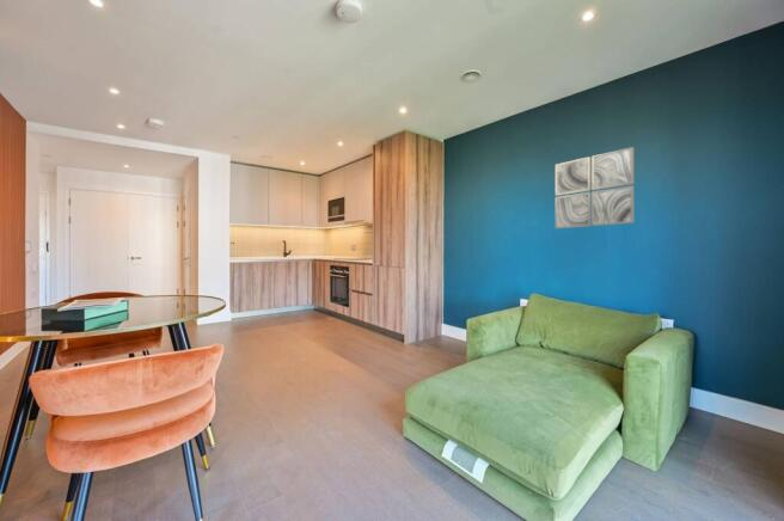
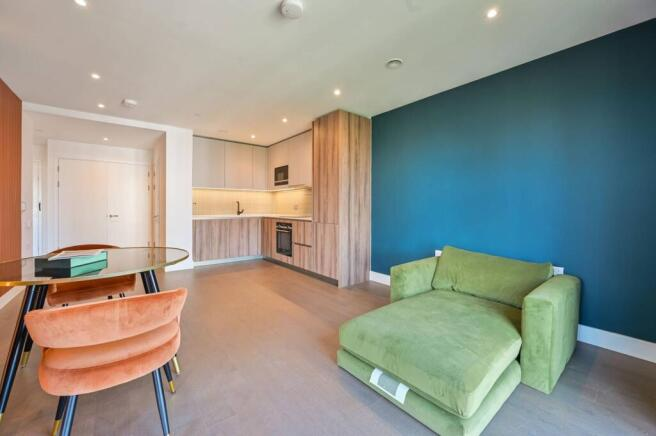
- wall art [555,146,635,229]
